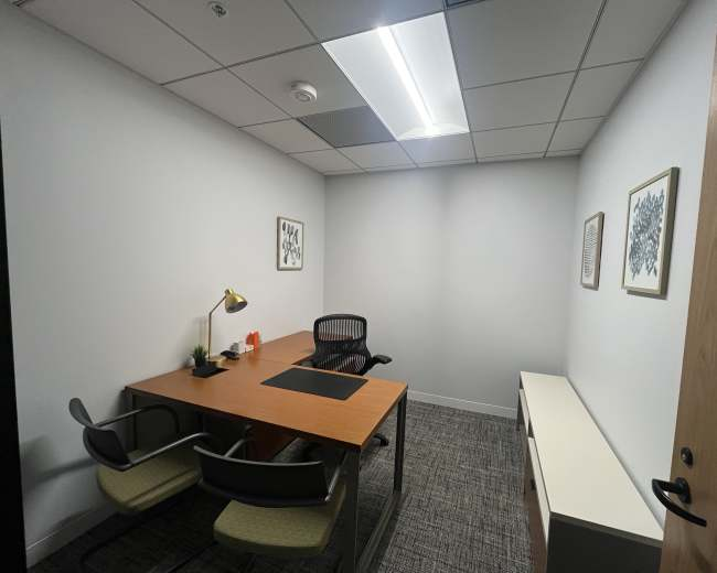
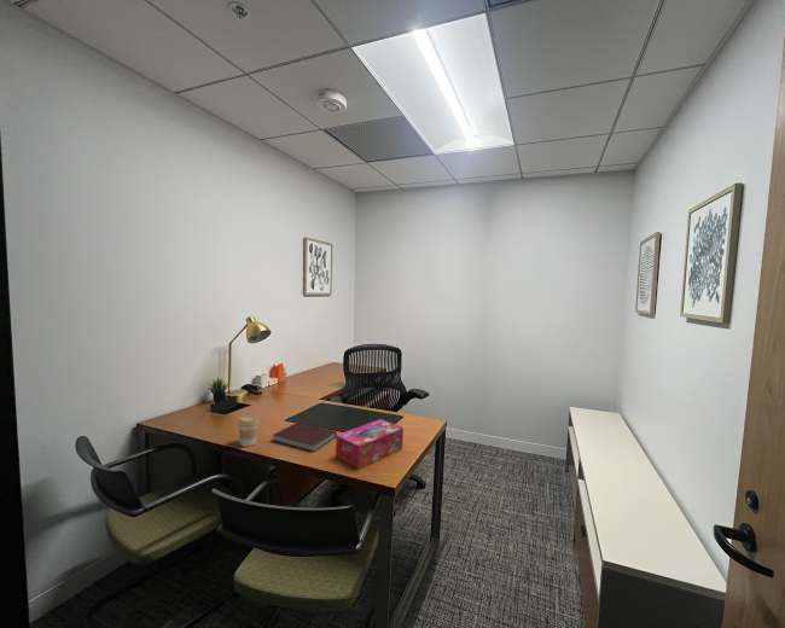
+ coffee cup [237,413,260,448]
+ tissue box [335,418,405,470]
+ notebook [272,421,337,453]
